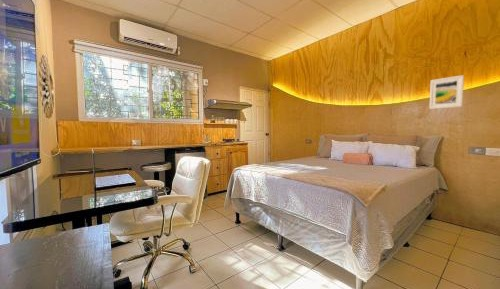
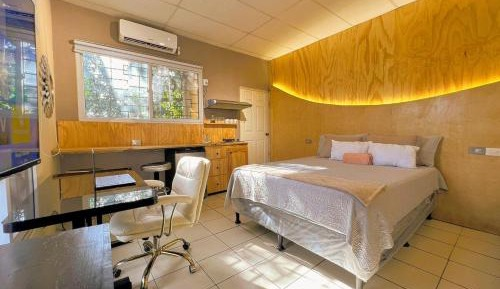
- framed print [428,74,465,110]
